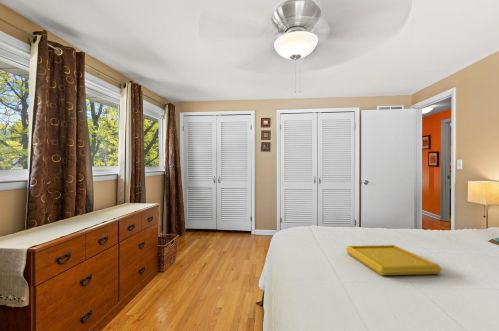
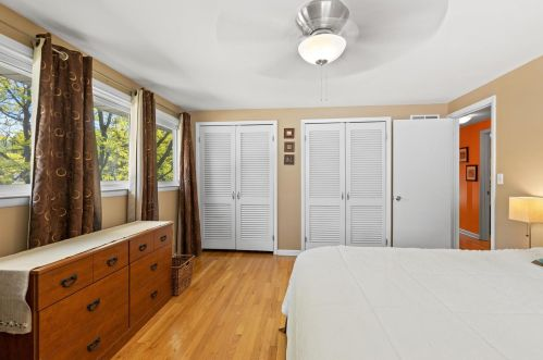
- serving tray [345,244,442,276]
